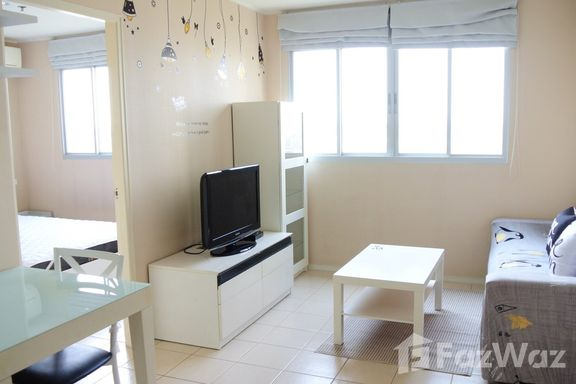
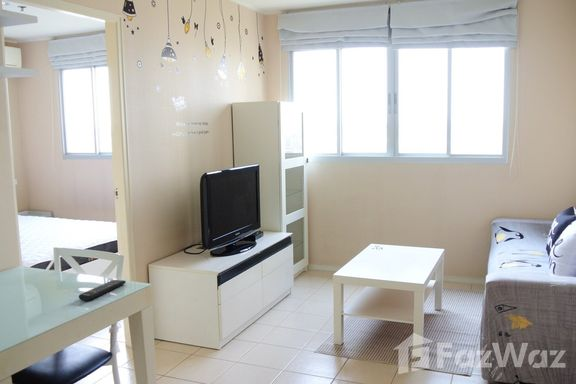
+ remote control [78,279,127,302]
